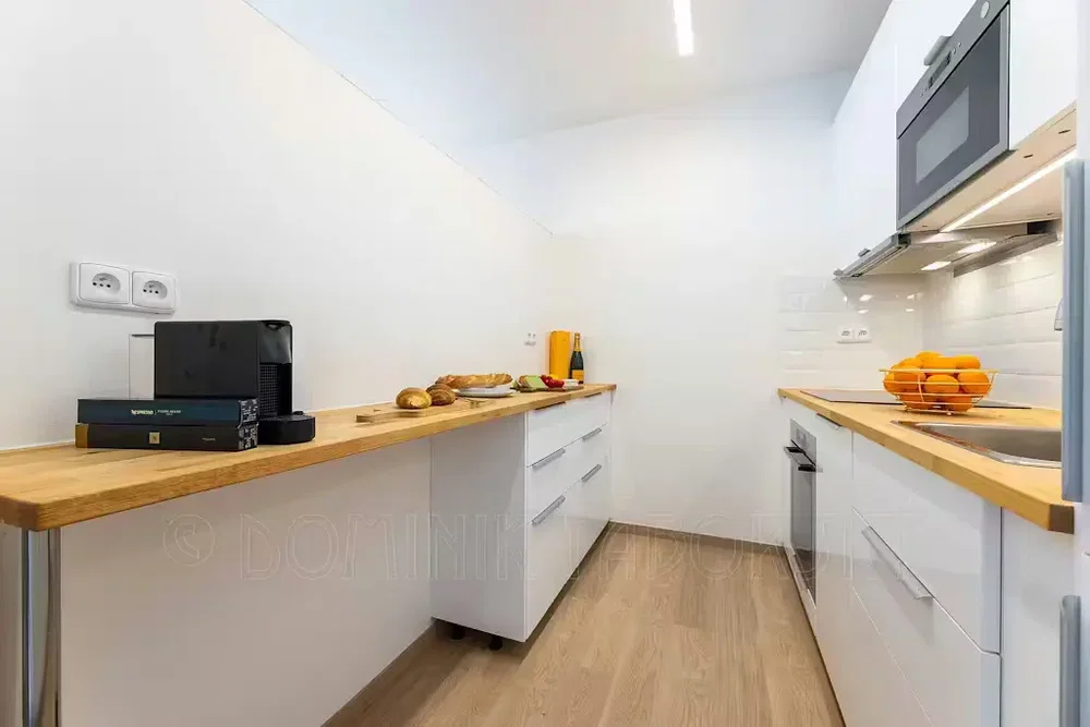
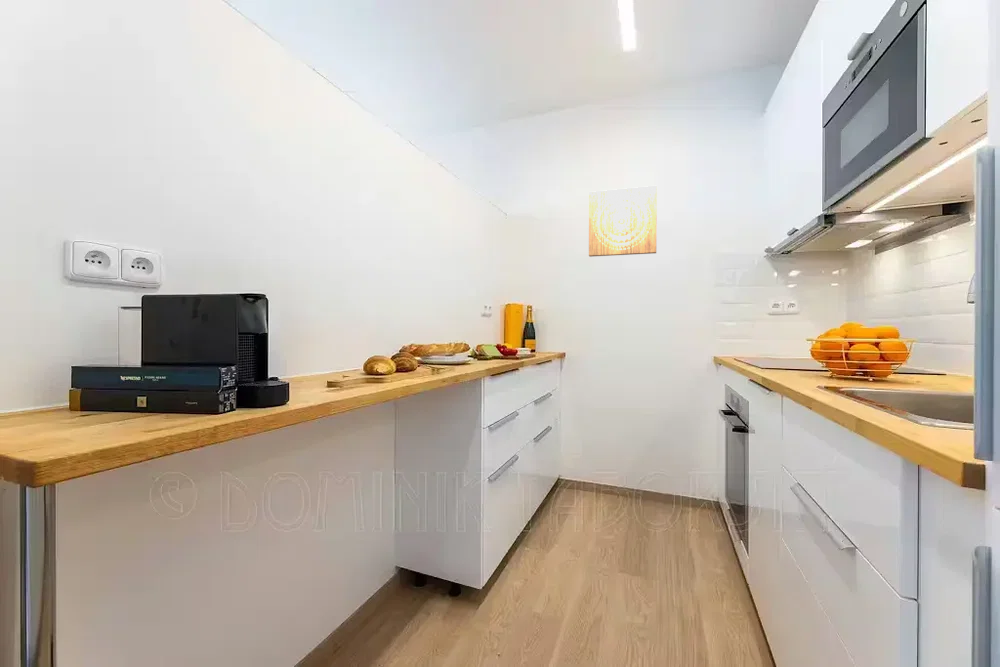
+ wall art [588,185,658,258]
